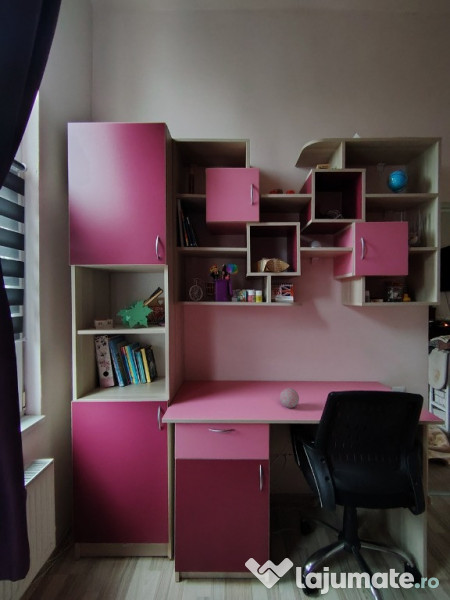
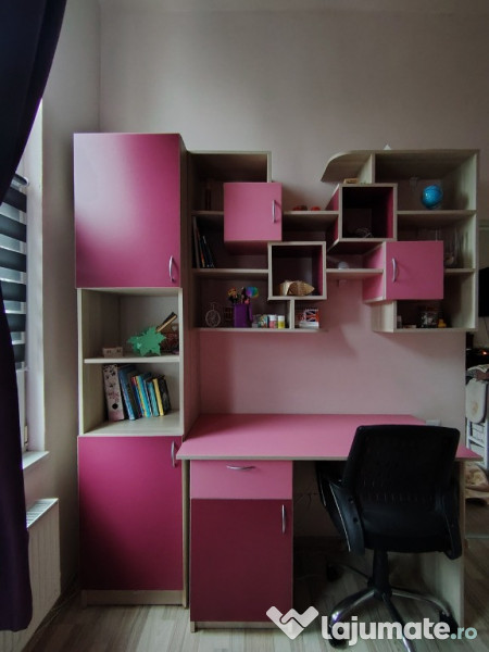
- decorative ball [279,387,300,409]
